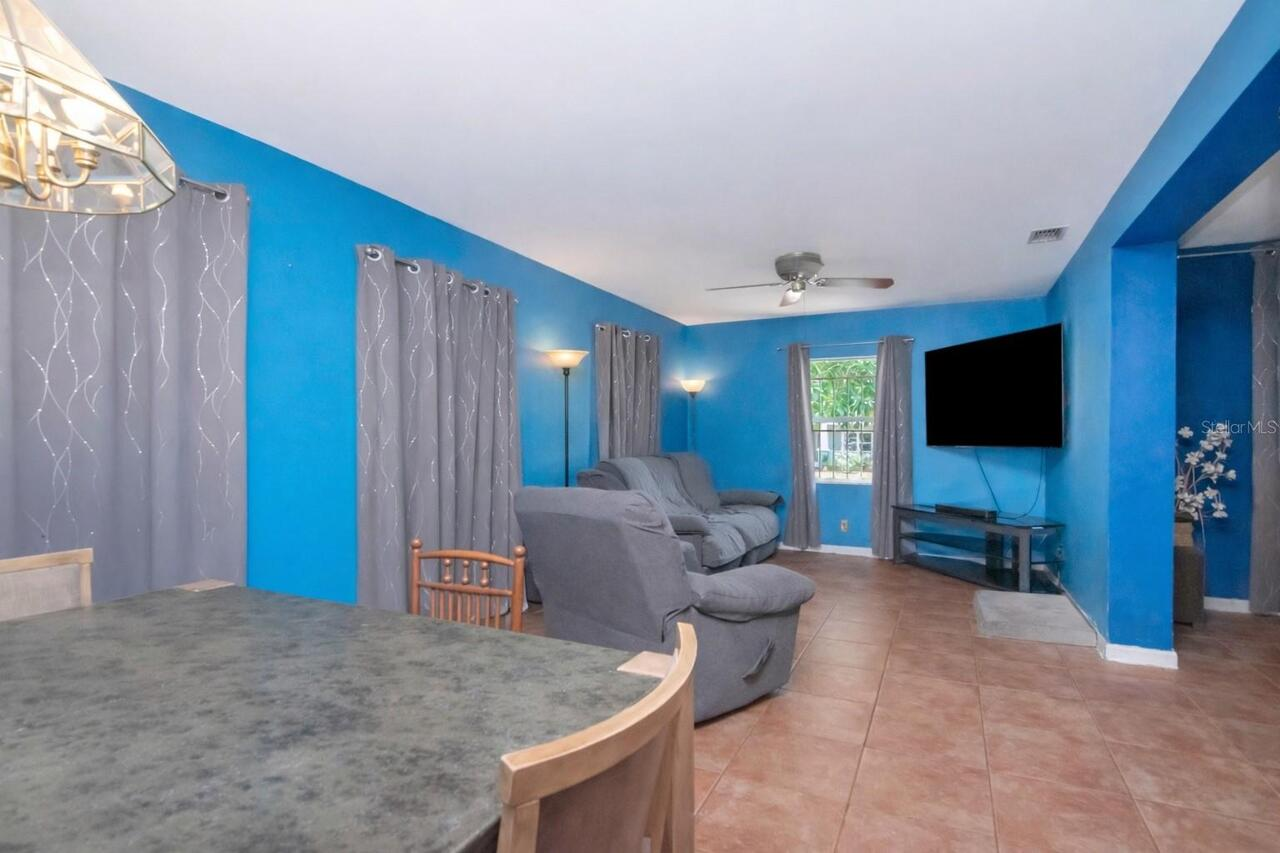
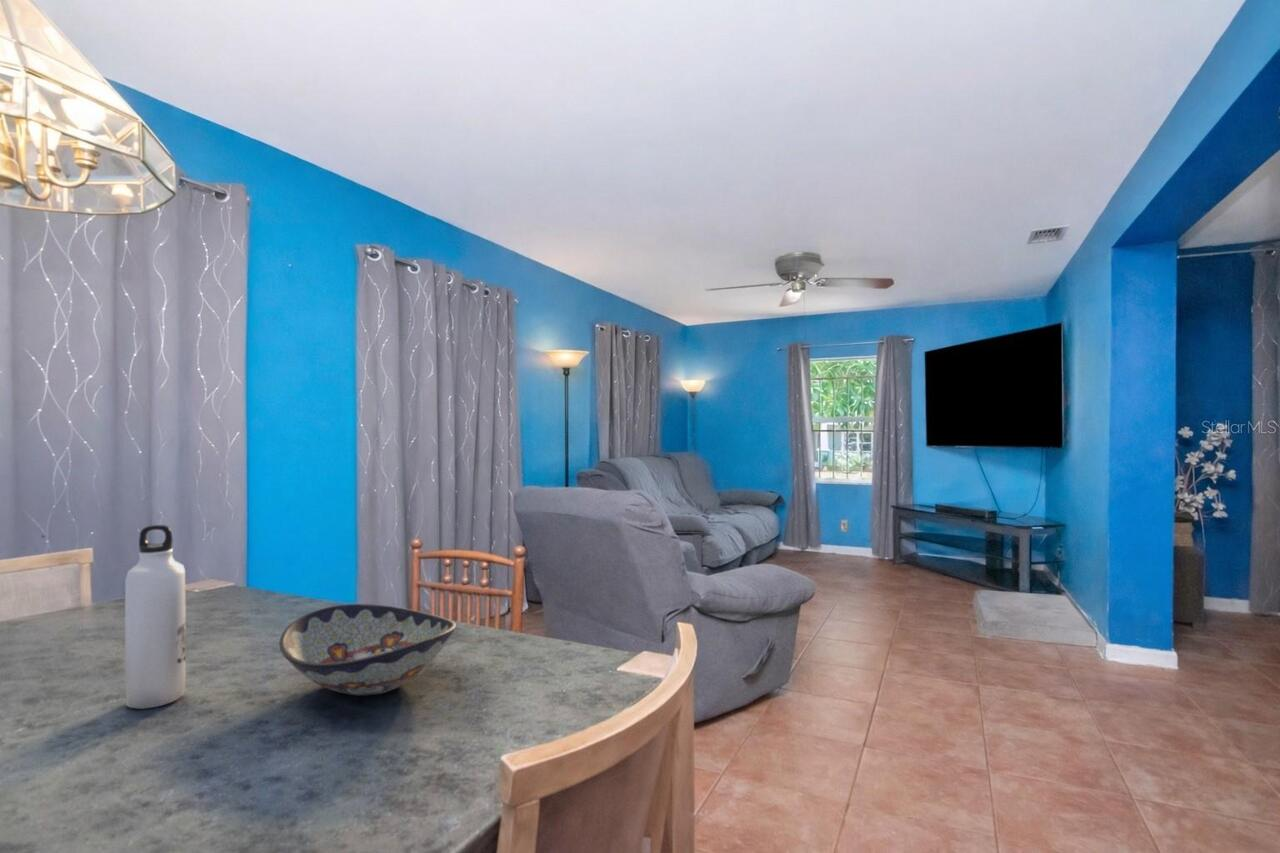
+ decorative bowl [278,603,457,697]
+ water bottle [124,524,187,710]
